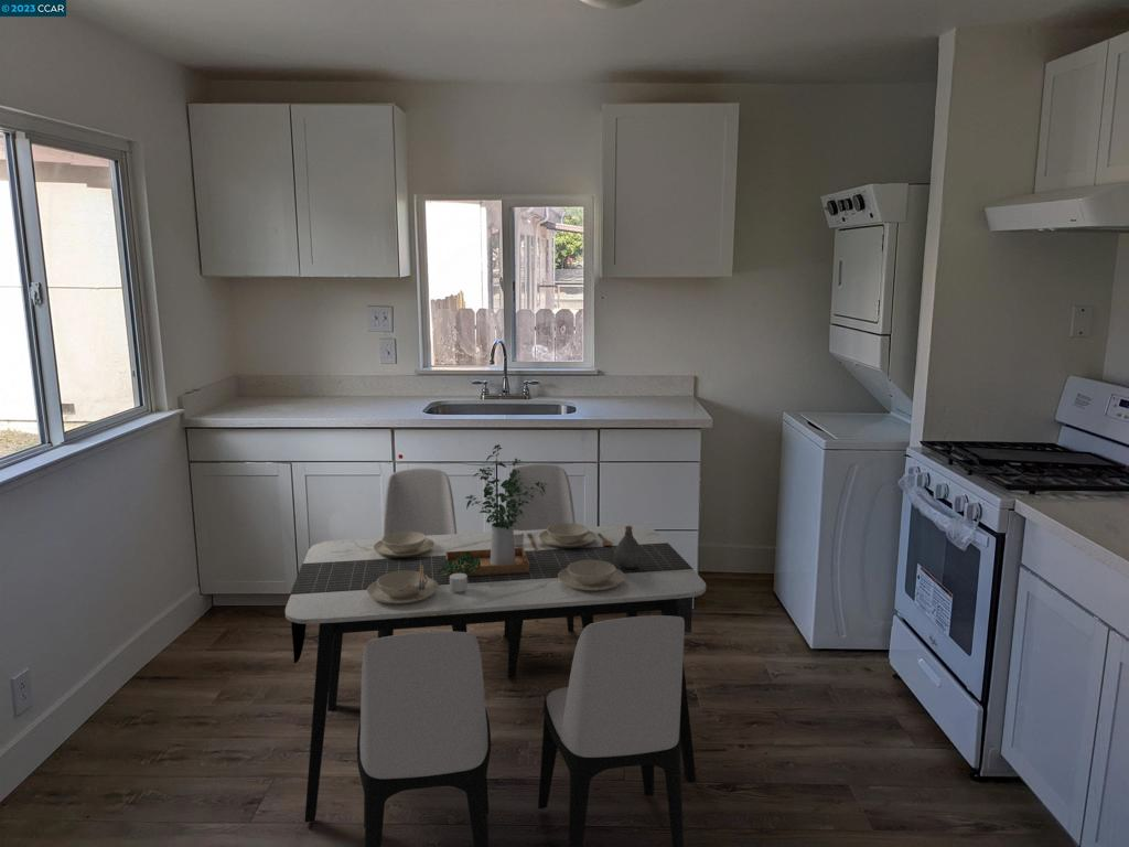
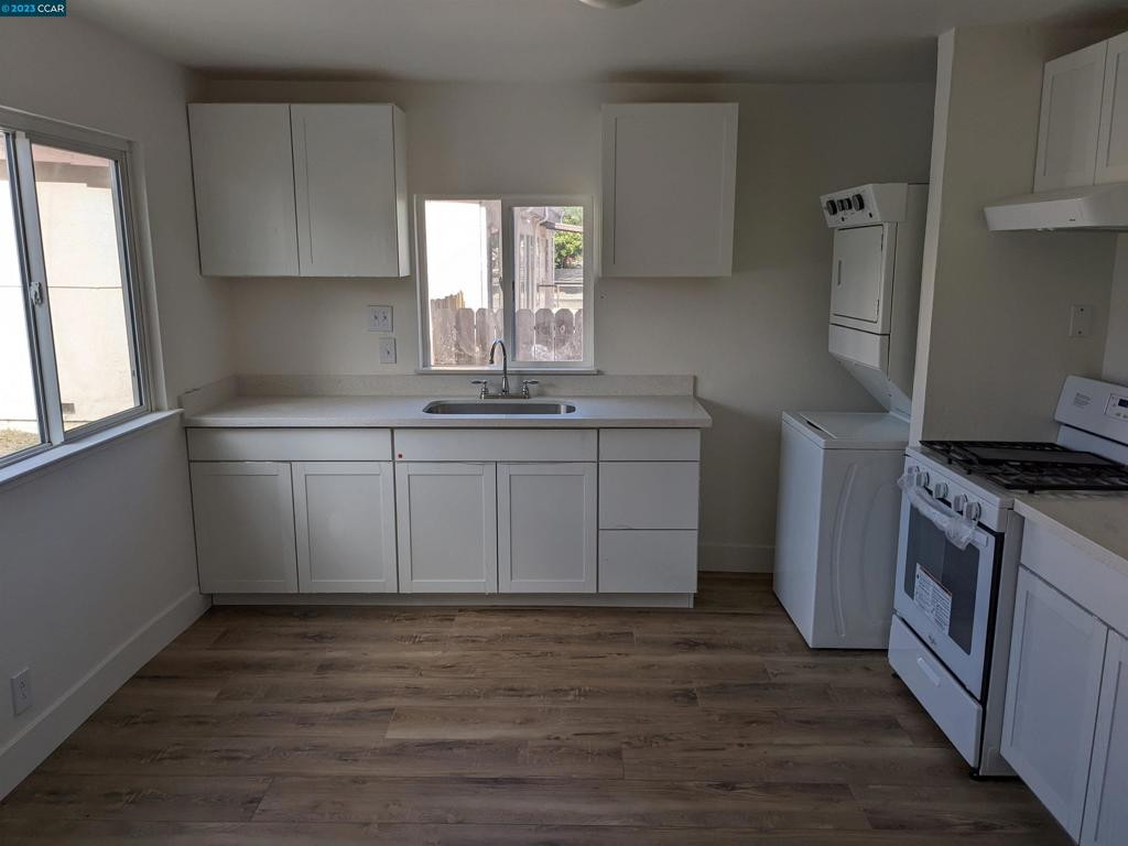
- dining table [284,443,707,847]
